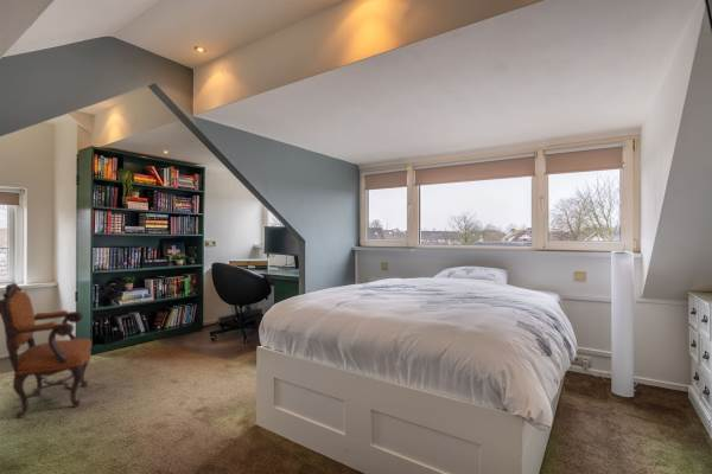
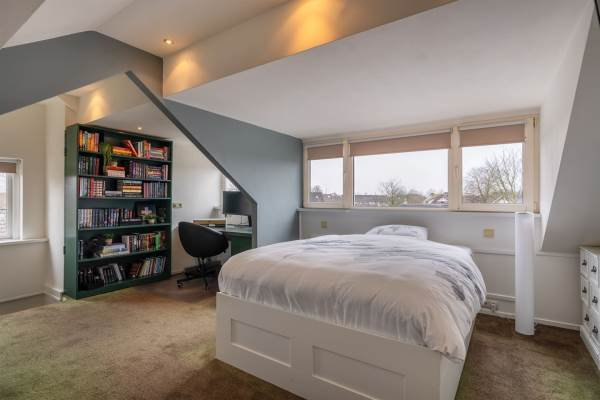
- armchair [0,282,93,419]
